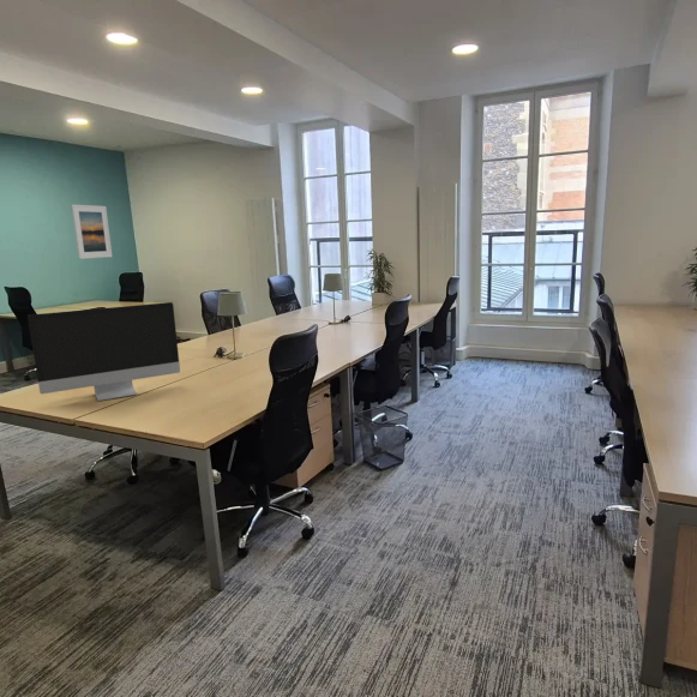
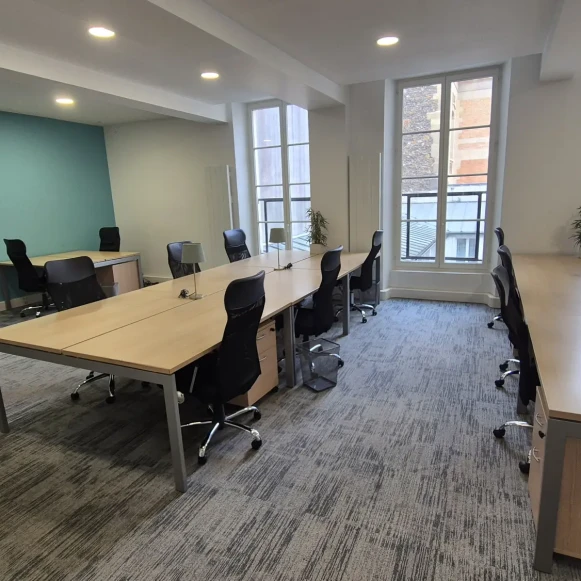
- computer monitor [26,301,181,402]
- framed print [71,204,113,260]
